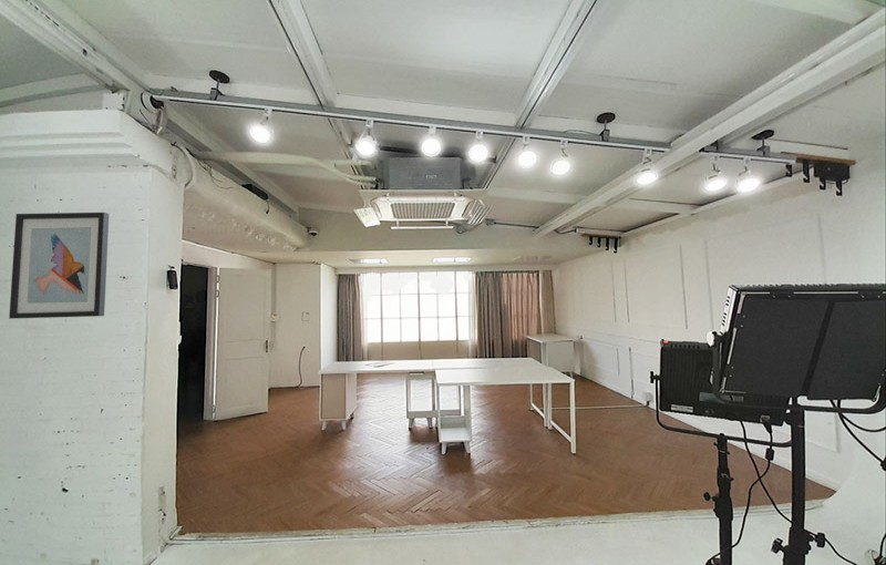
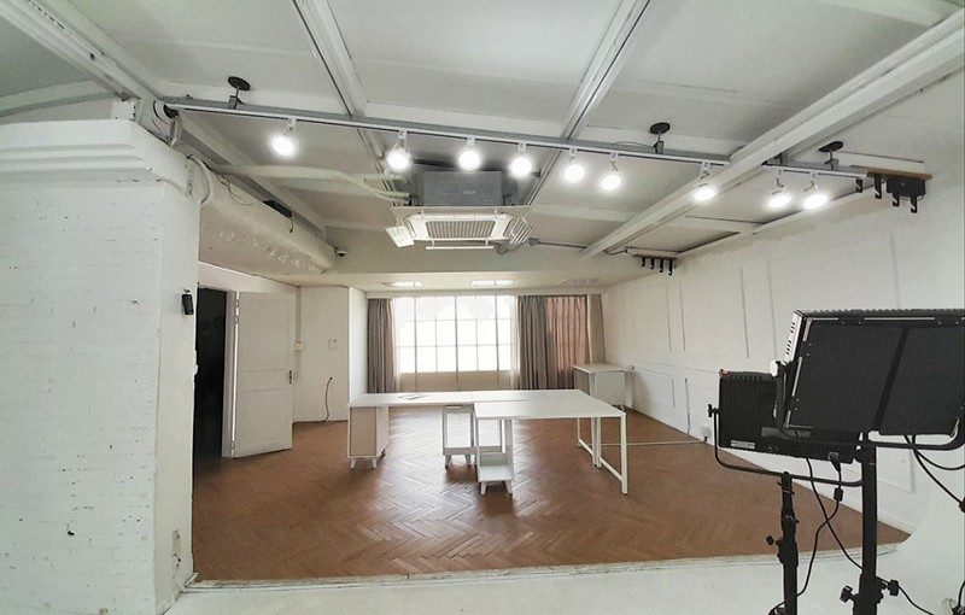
- wall art [8,212,110,320]
